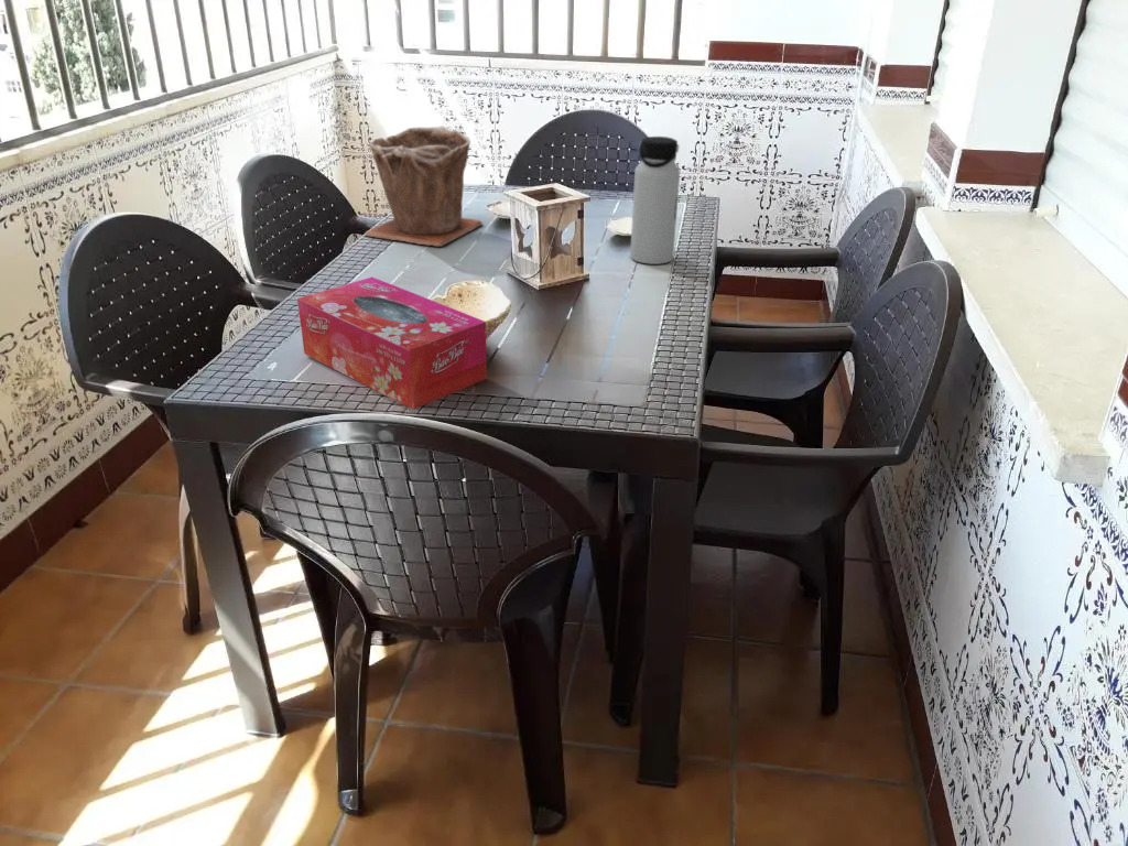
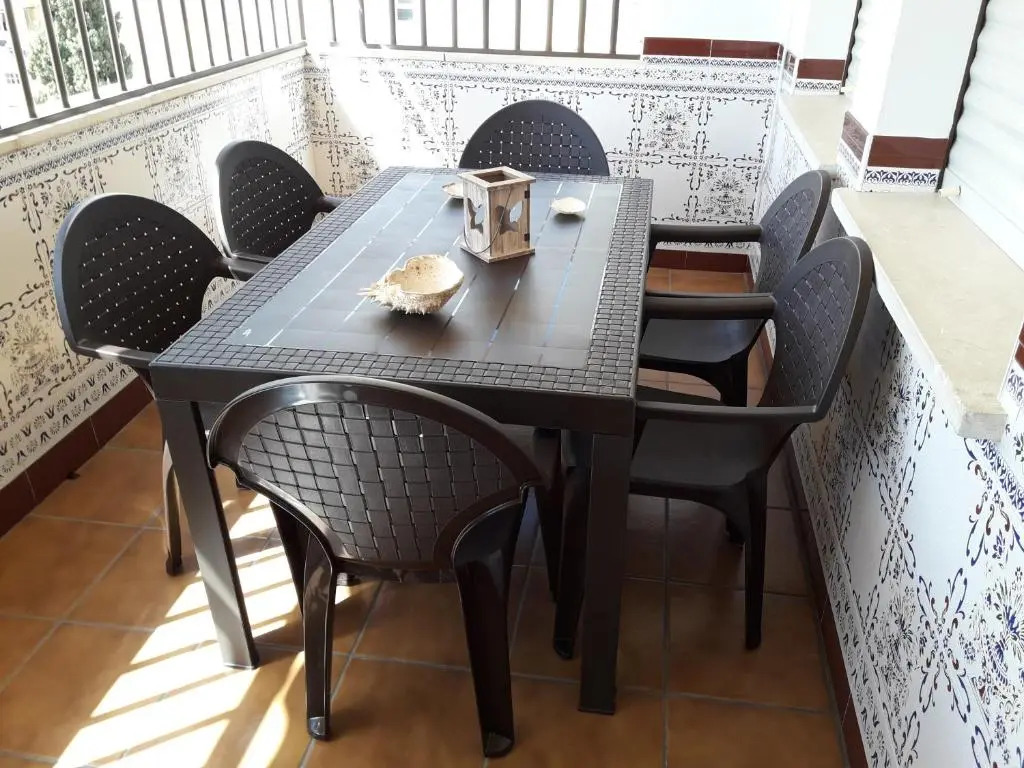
- tissue box [296,275,488,410]
- plant pot [364,124,484,248]
- water bottle [629,135,681,265]
